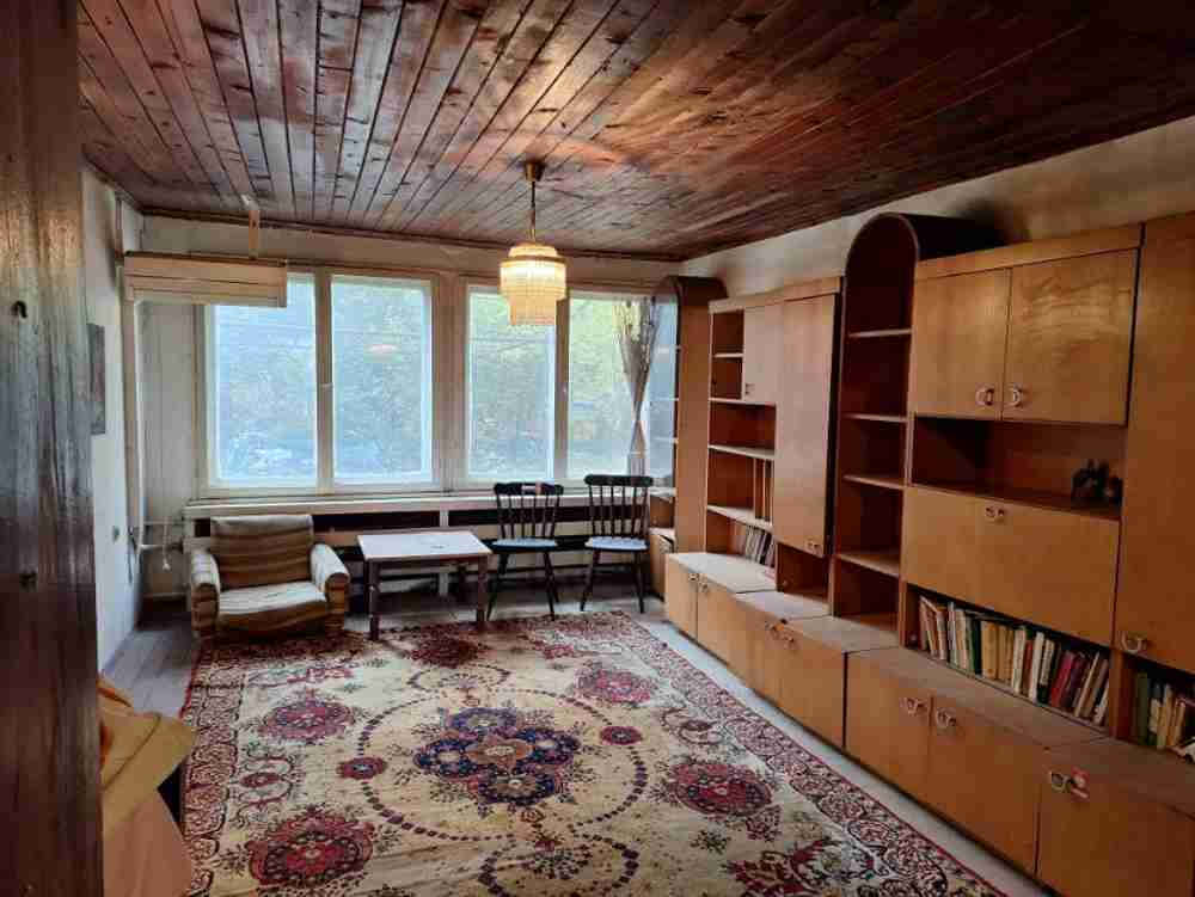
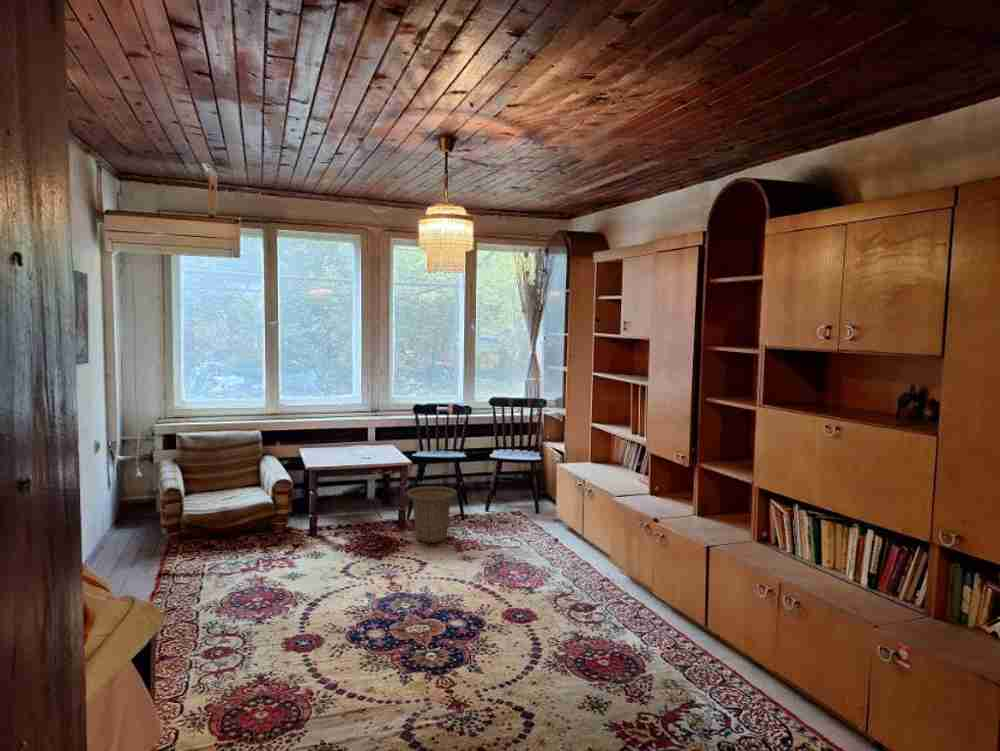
+ basket [406,485,458,544]
